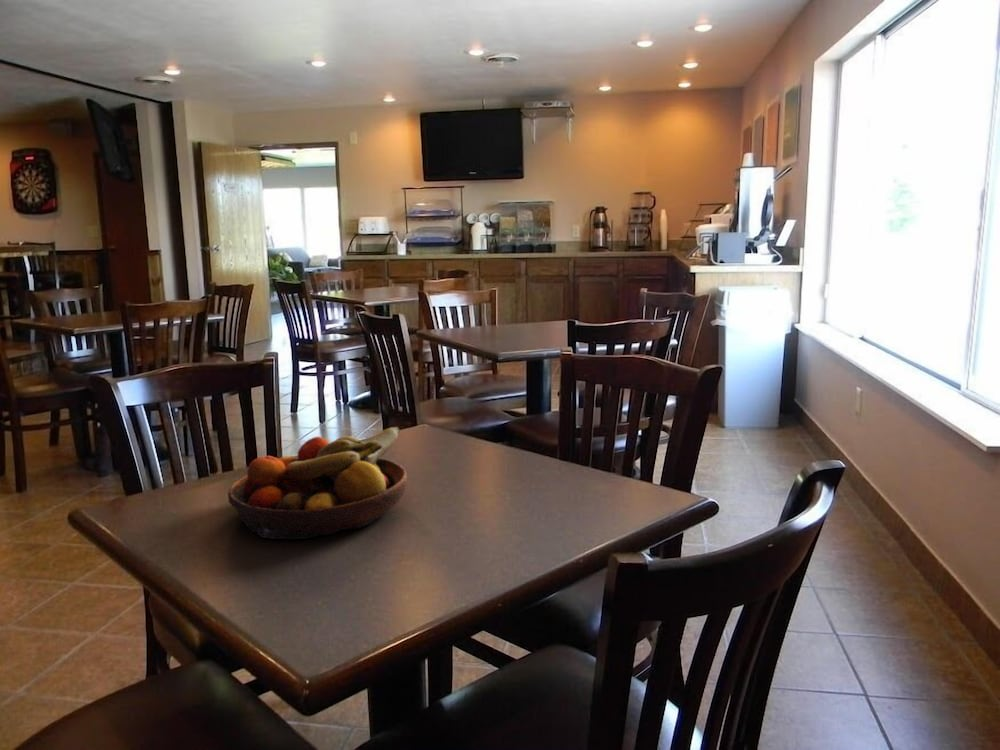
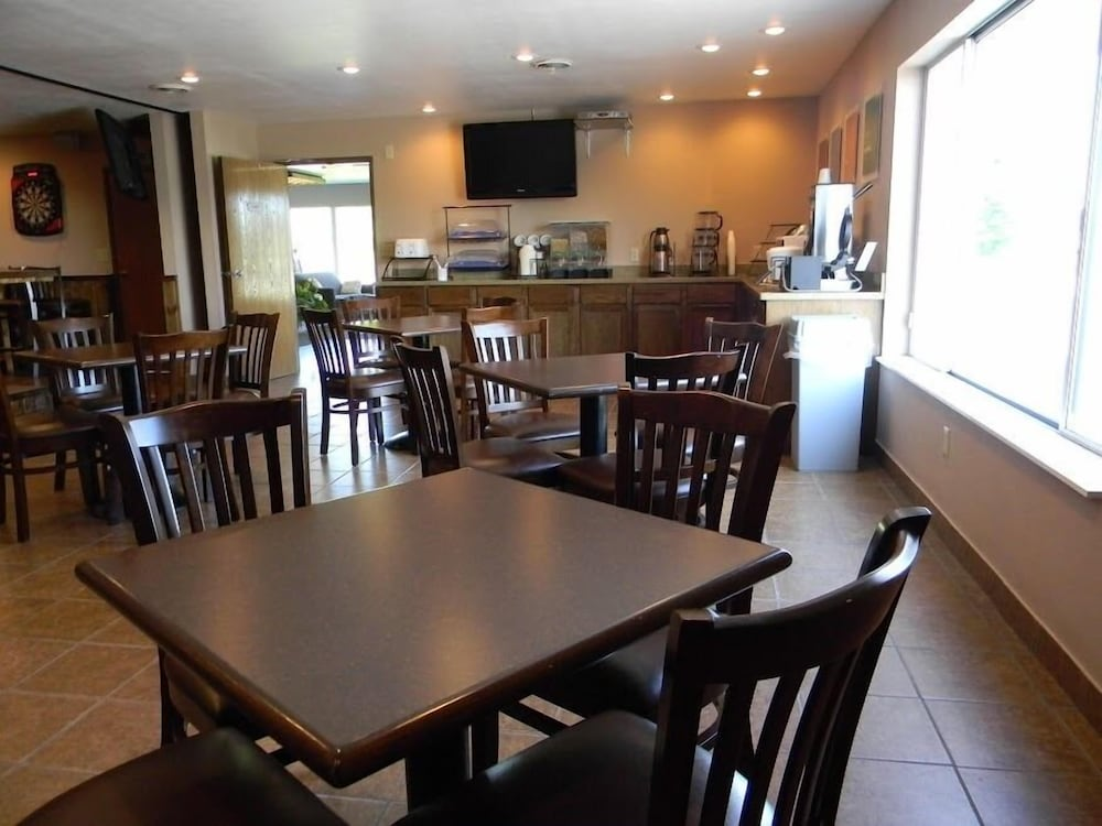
- fruit bowl [227,426,408,540]
